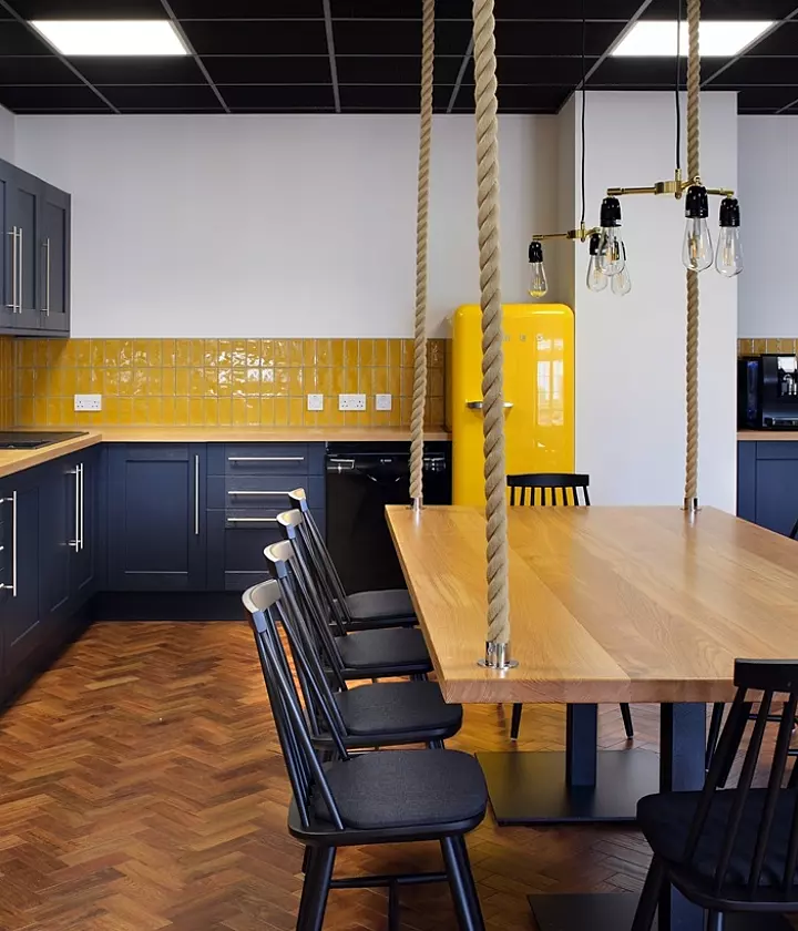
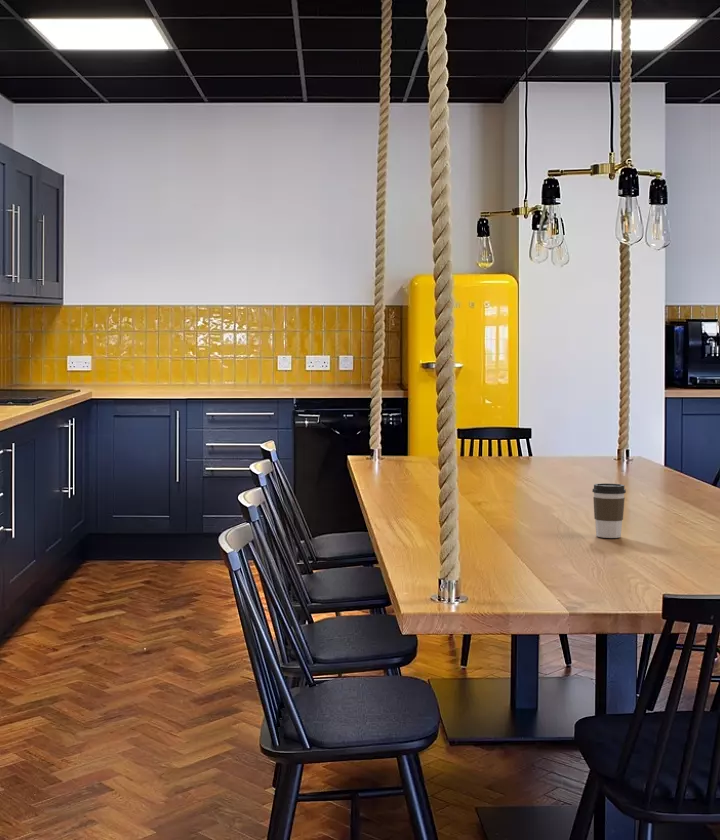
+ coffee cup [591,482,627,539]
